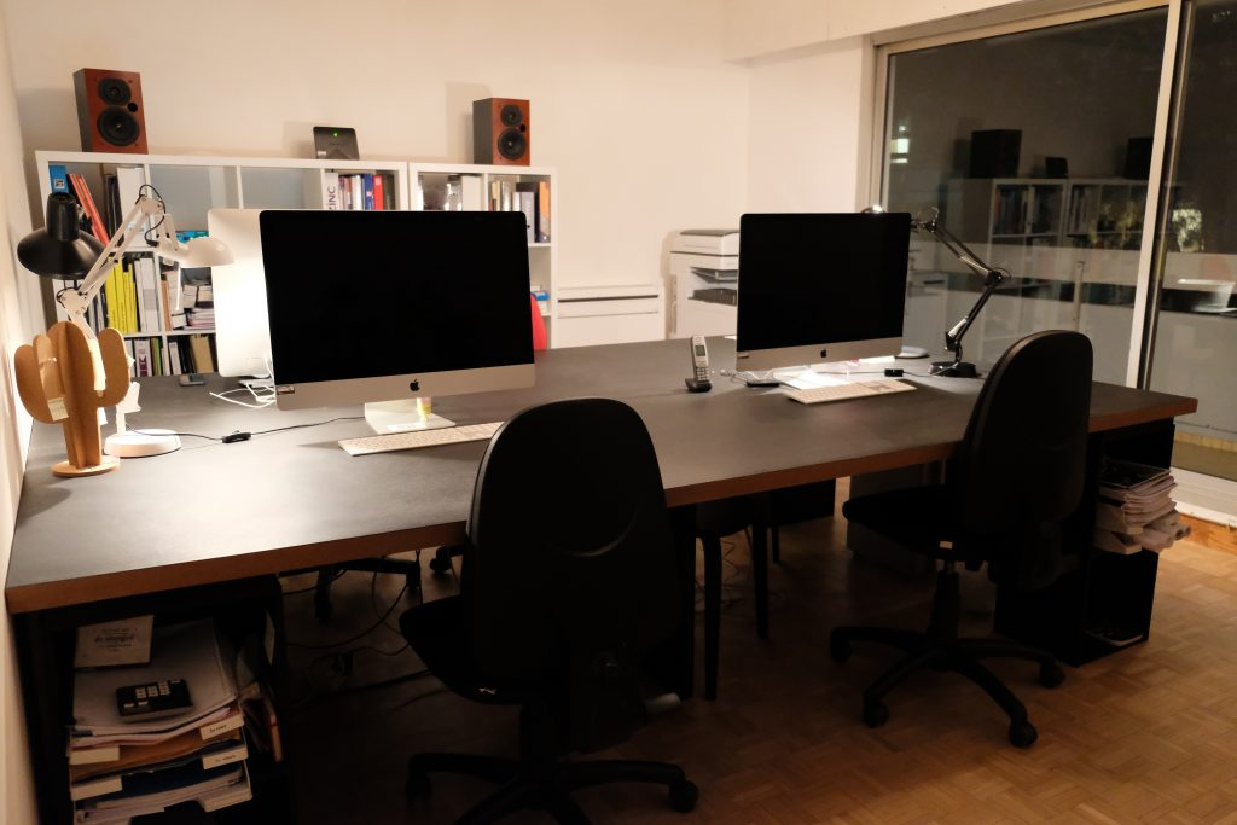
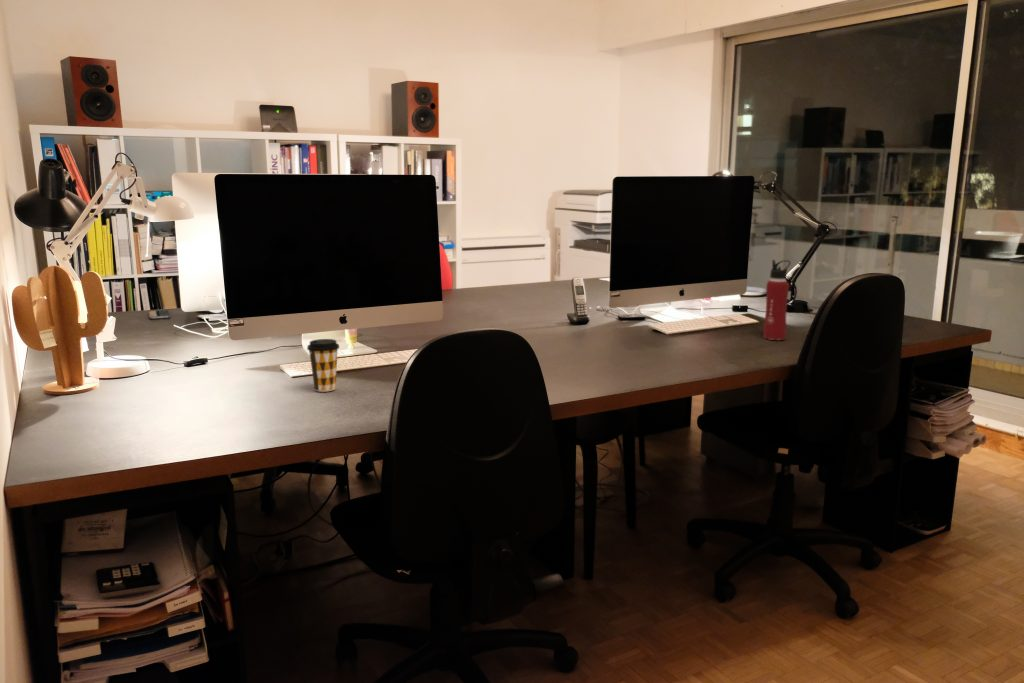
+ coffee cup [306,338,341,393]
+ water bottle [763,259,791,341]
